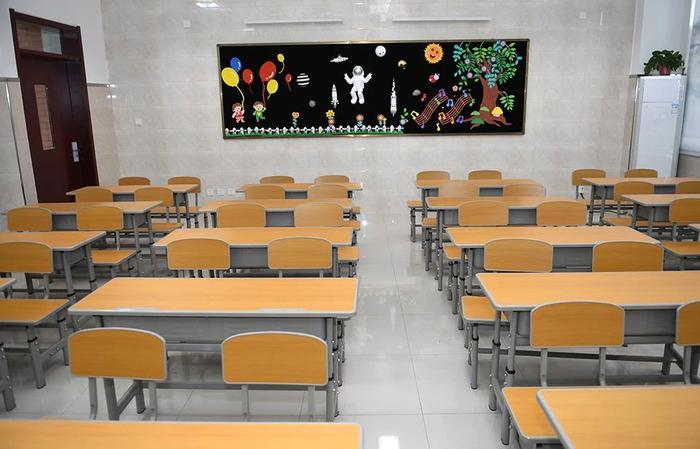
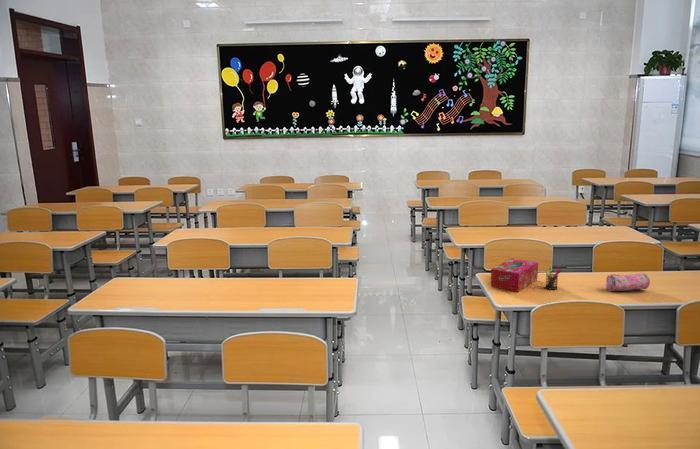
+ pencil case [605,272,651,292]
+ tissue box [490,257,539,293]
+ pen holder [543,265,563,291]
